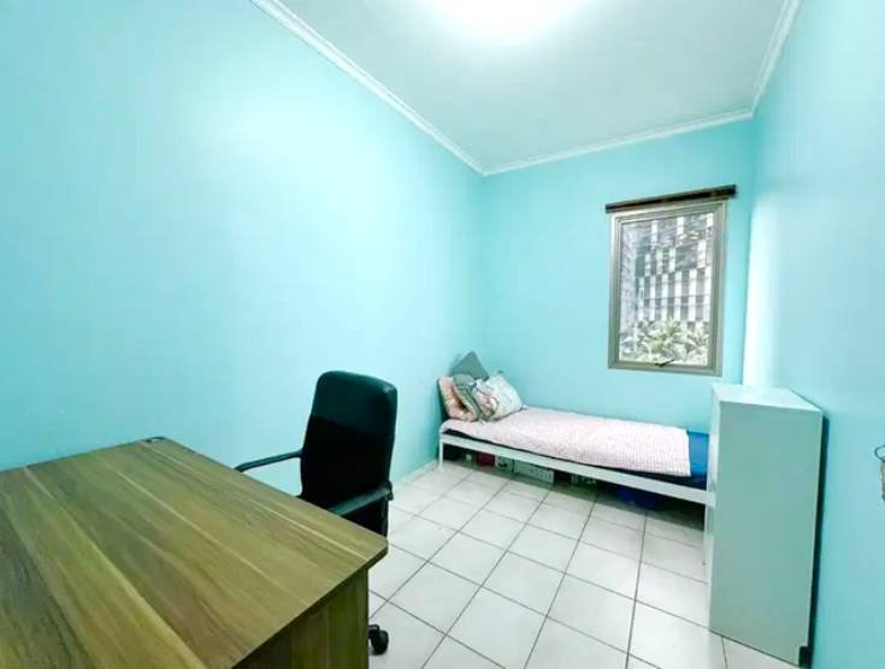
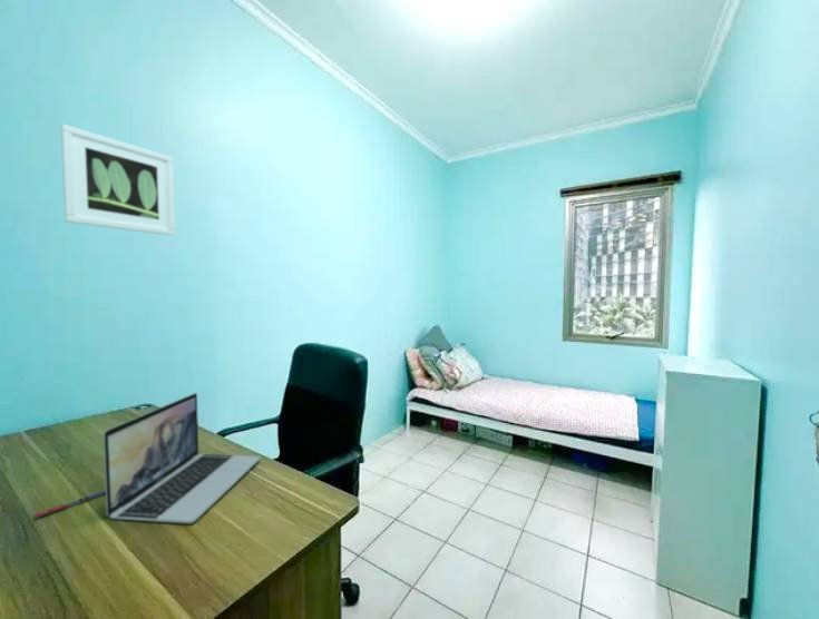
+ laptop [103,392,261,524]
+ pen [32,490,106,519]
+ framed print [59,124,176,237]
